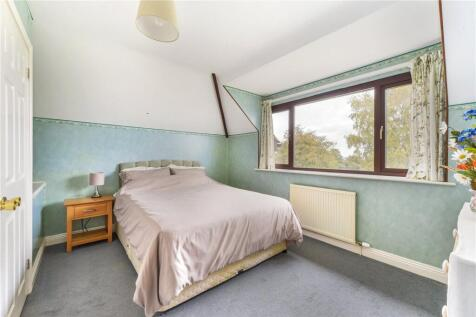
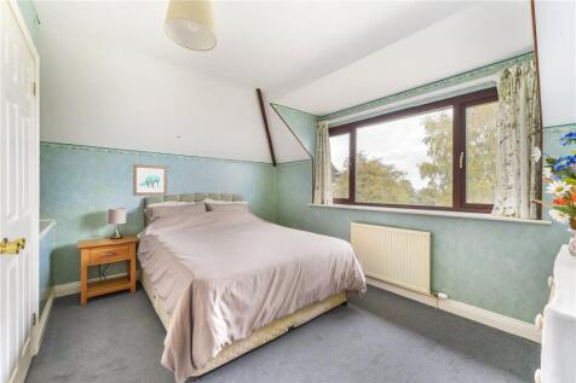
+ wall art [132,163,168,197]
